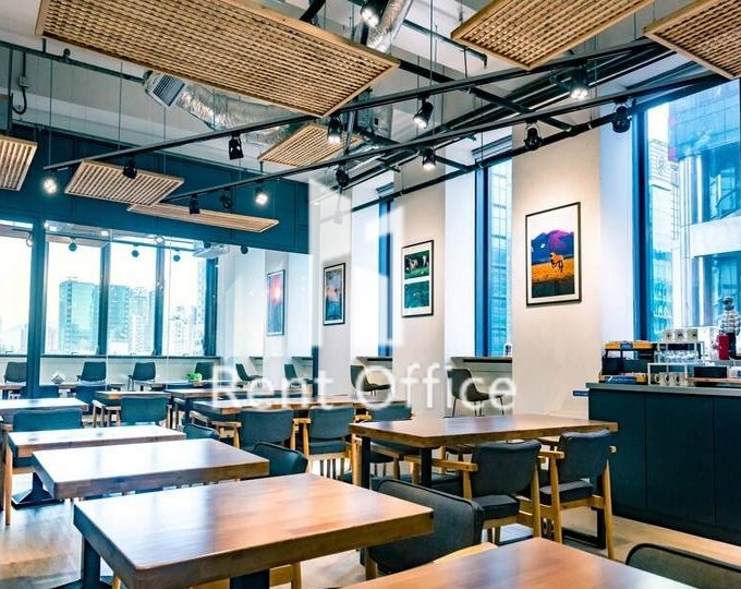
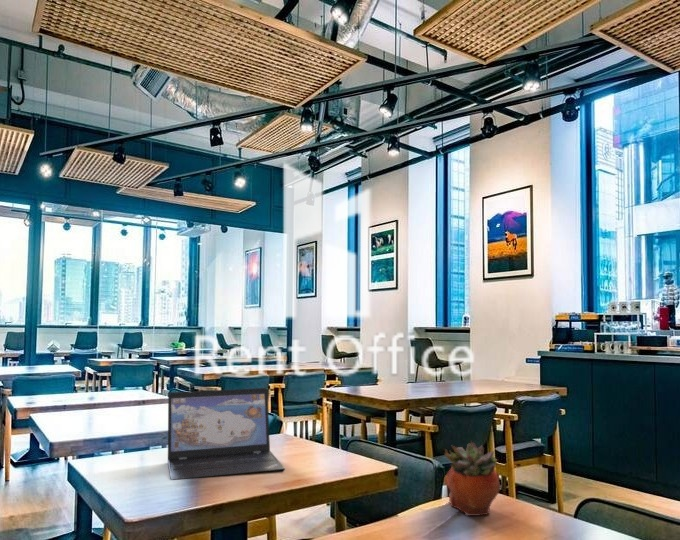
+ laptop [167,387,286,481]
+ succulent planter [443,440,501,517]
